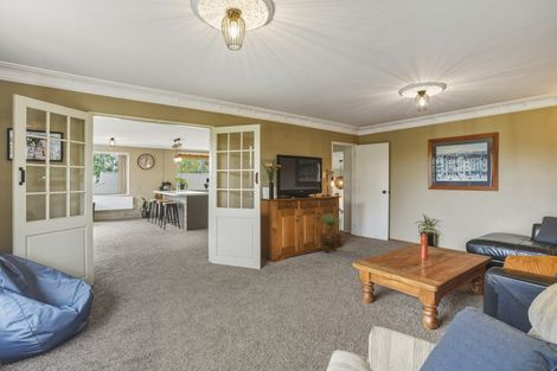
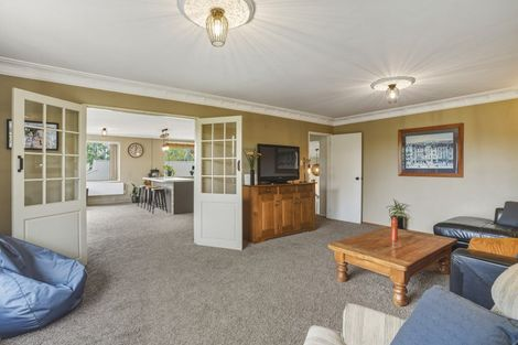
- potted tree [319,213,345,254]
